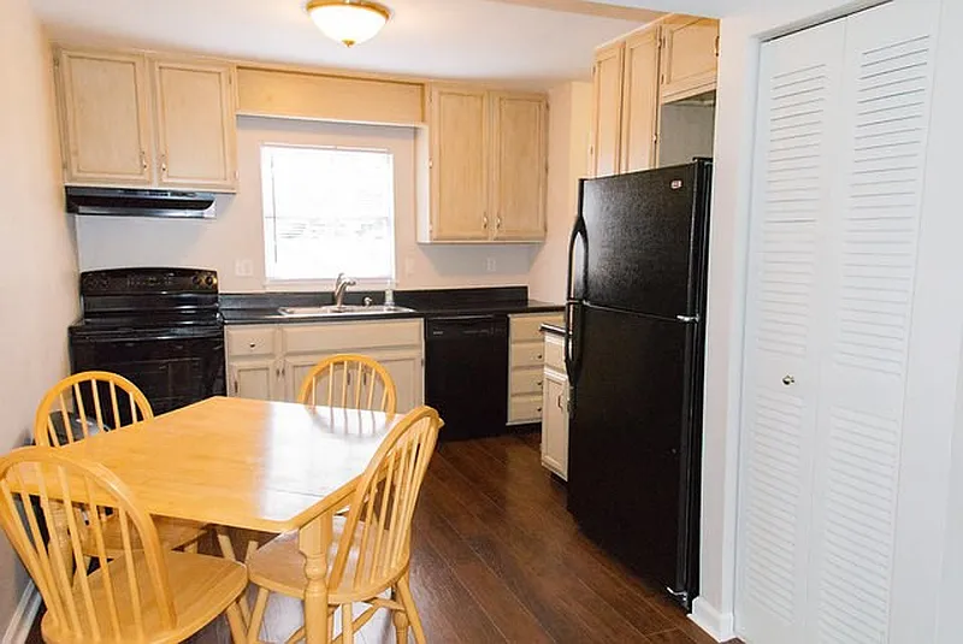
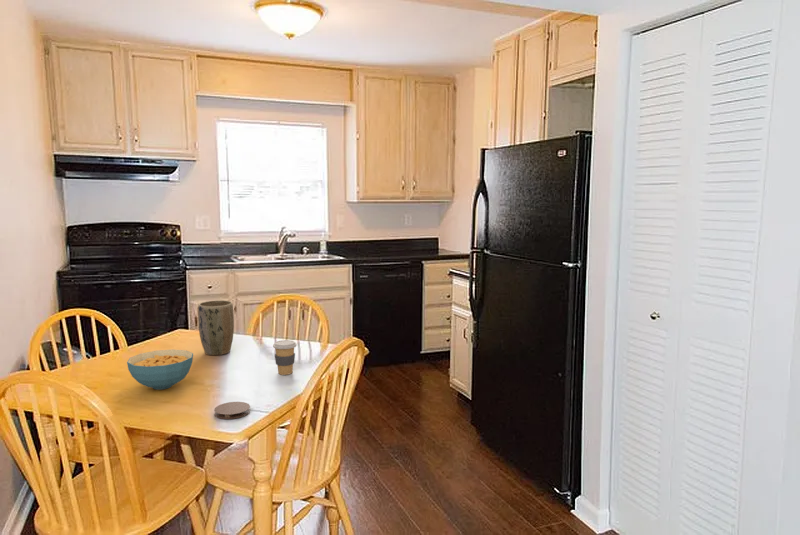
+ plant pot [197,299,235,356]
+ cereal bowl [126,349,194,391]
+ coaster [213,401,251,420]
+ coffee cup [272,339,298,376]
